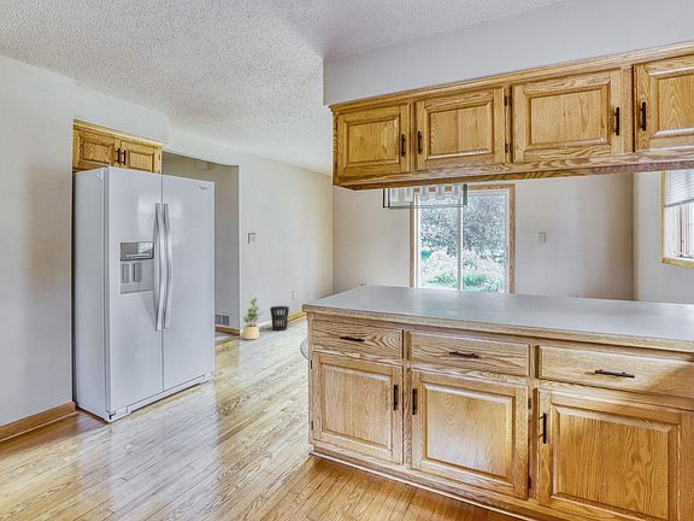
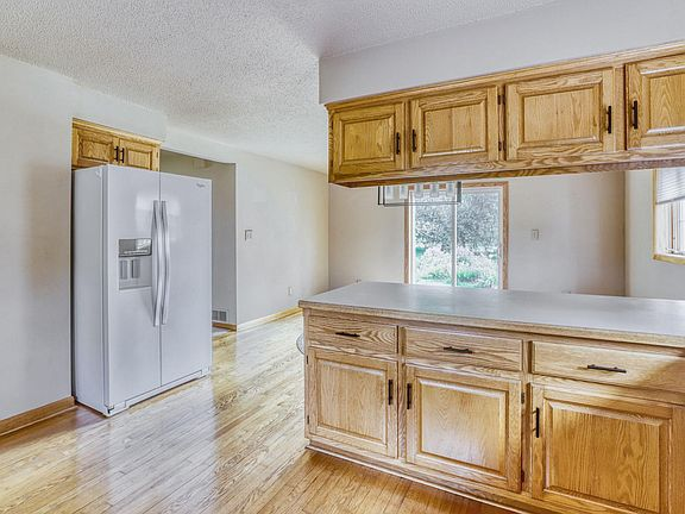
- potted plant [242,297,264,340]
- wastebasket [269,305,290,332]
